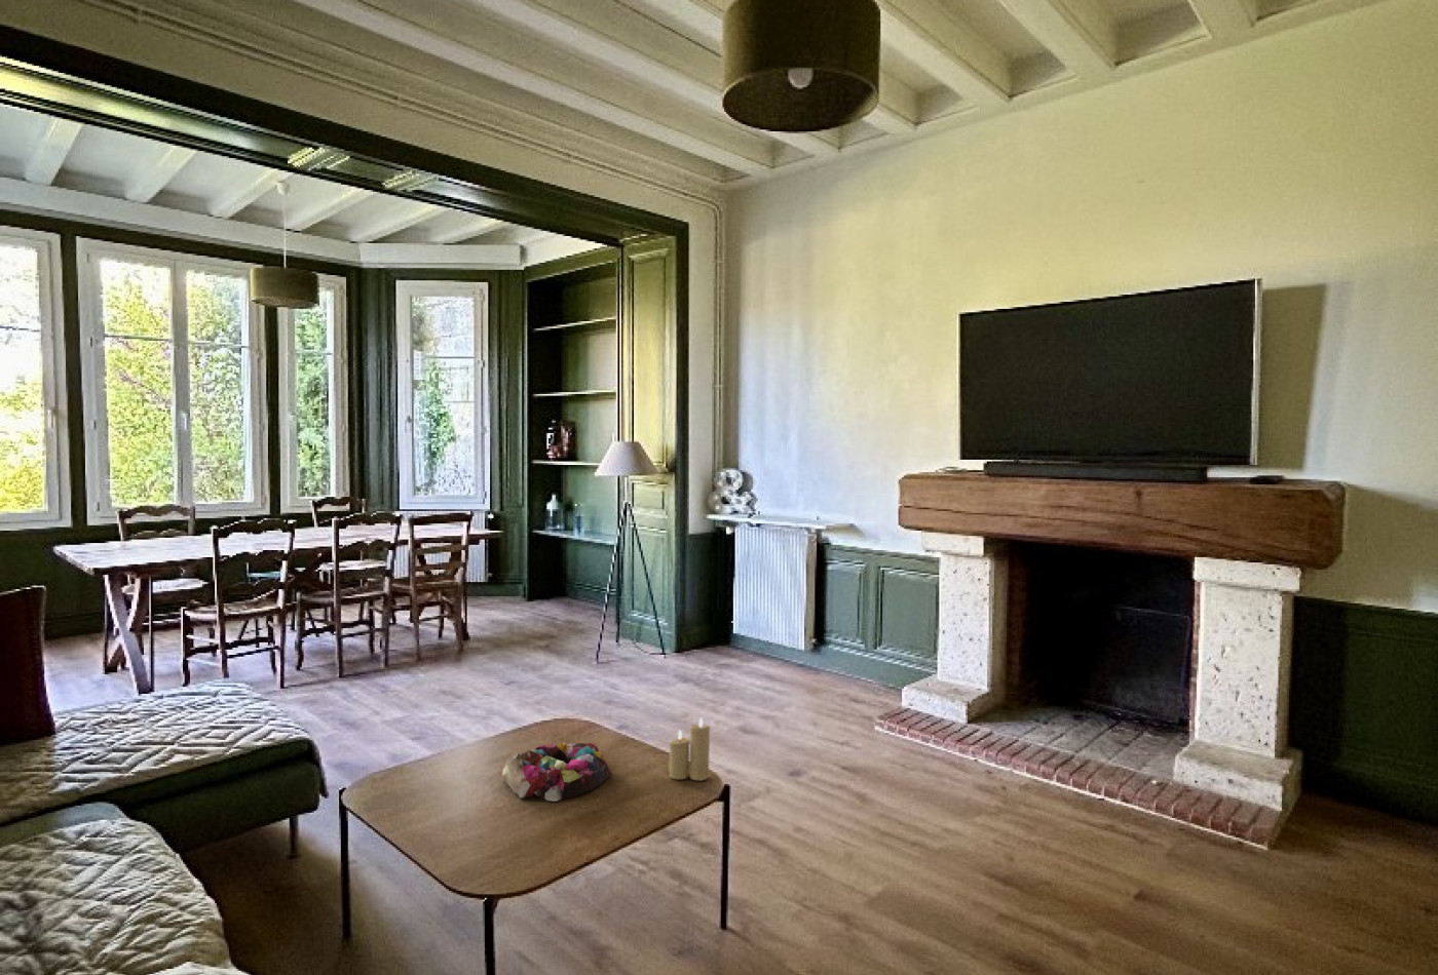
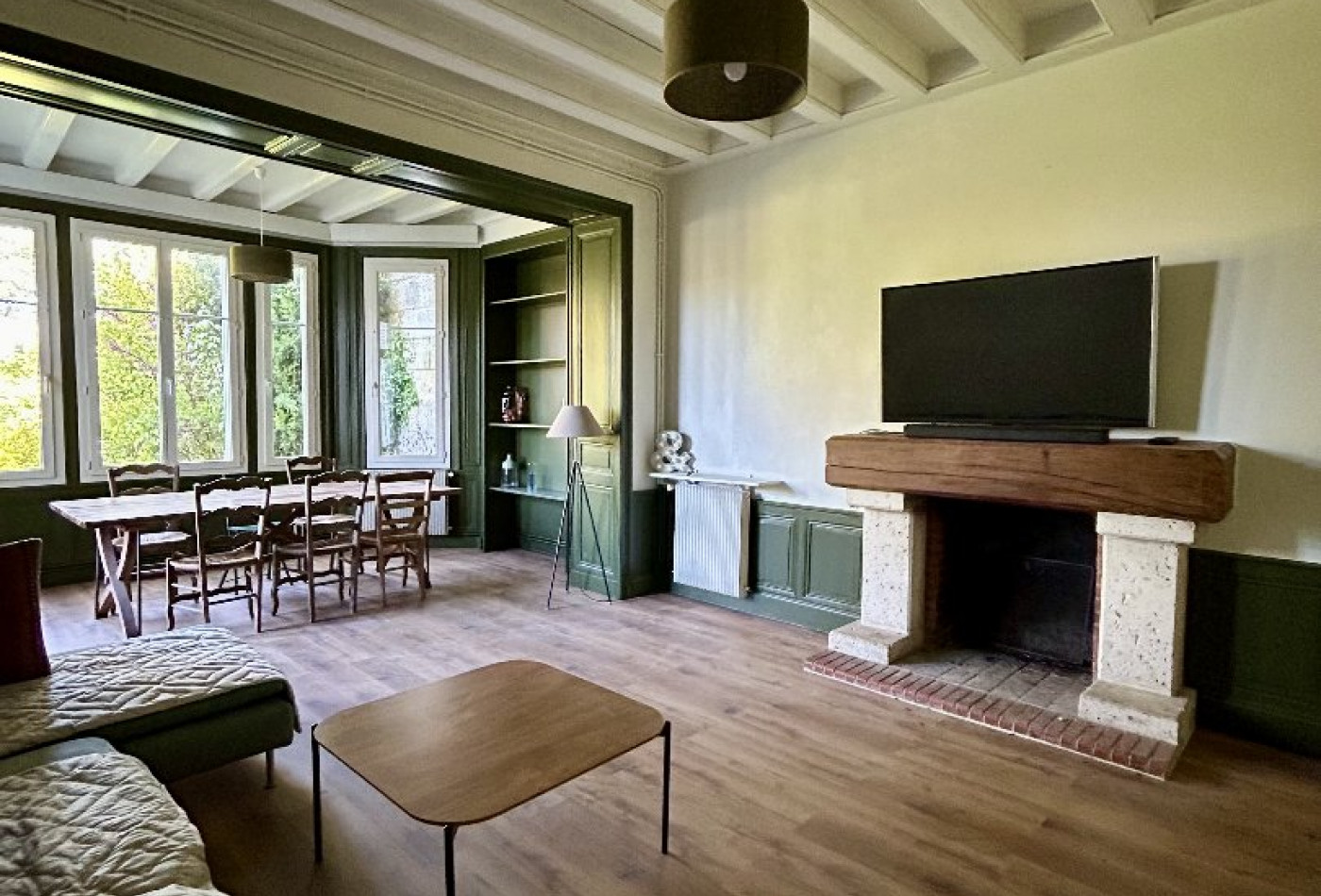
- candle [667,716,711,782]
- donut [501,742,613,803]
